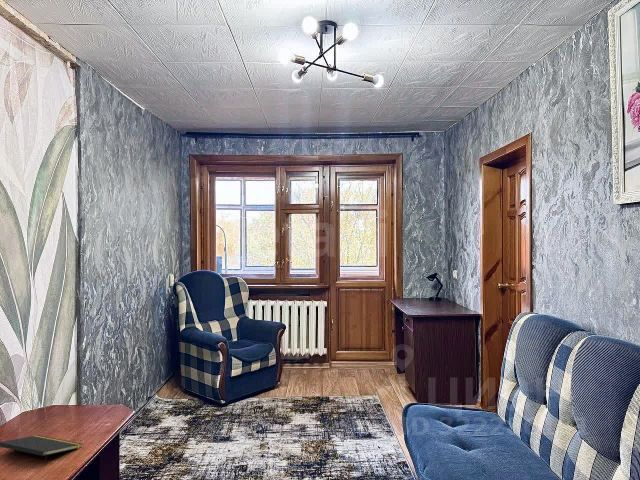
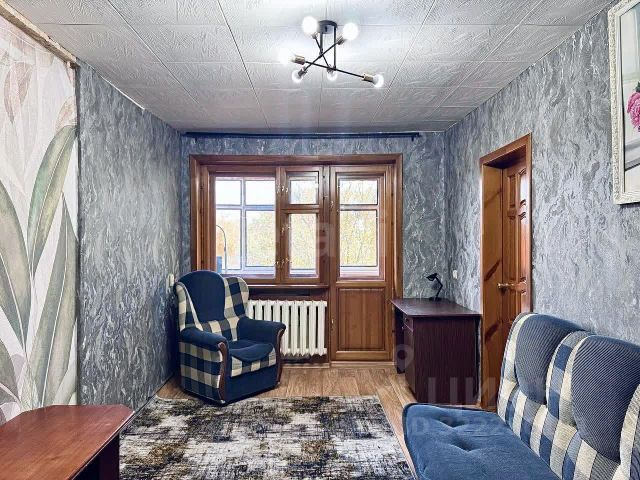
- notepad [0,434,83,466]
